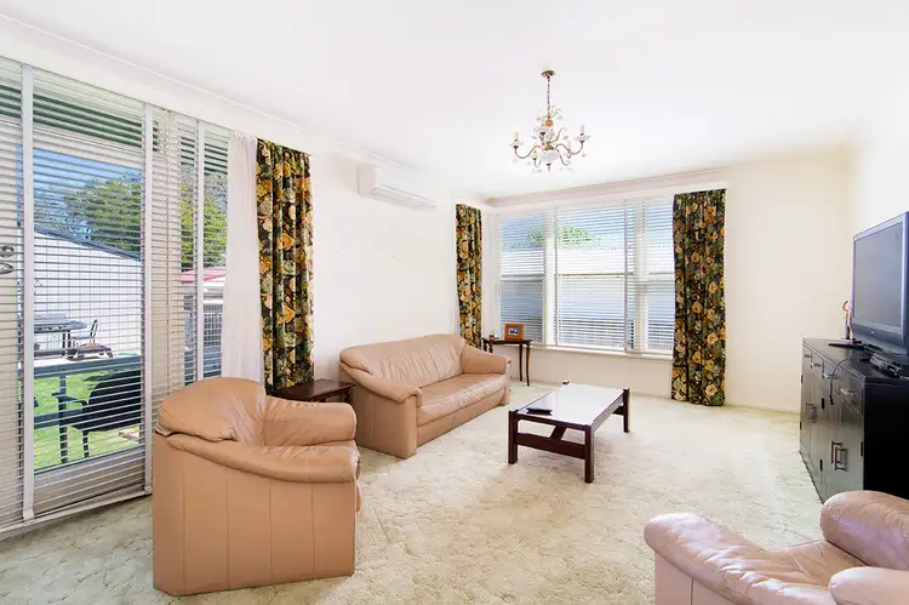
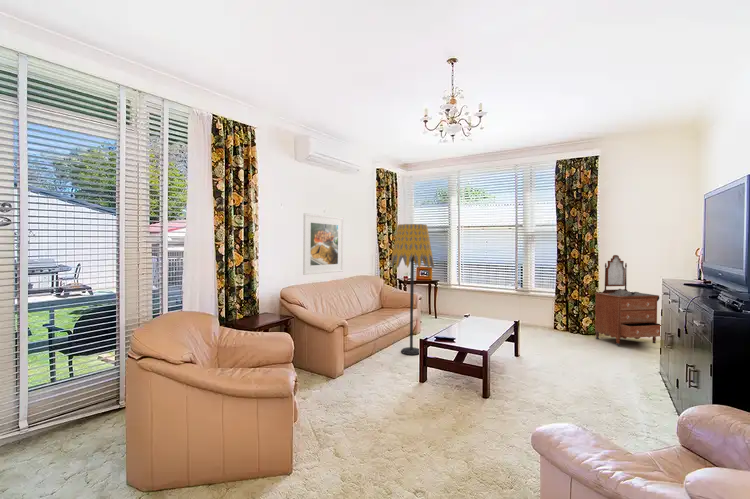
+ floor lamp [390,223,435,356]
+ dresser [593,254,661,346]
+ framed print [302,212,344,276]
